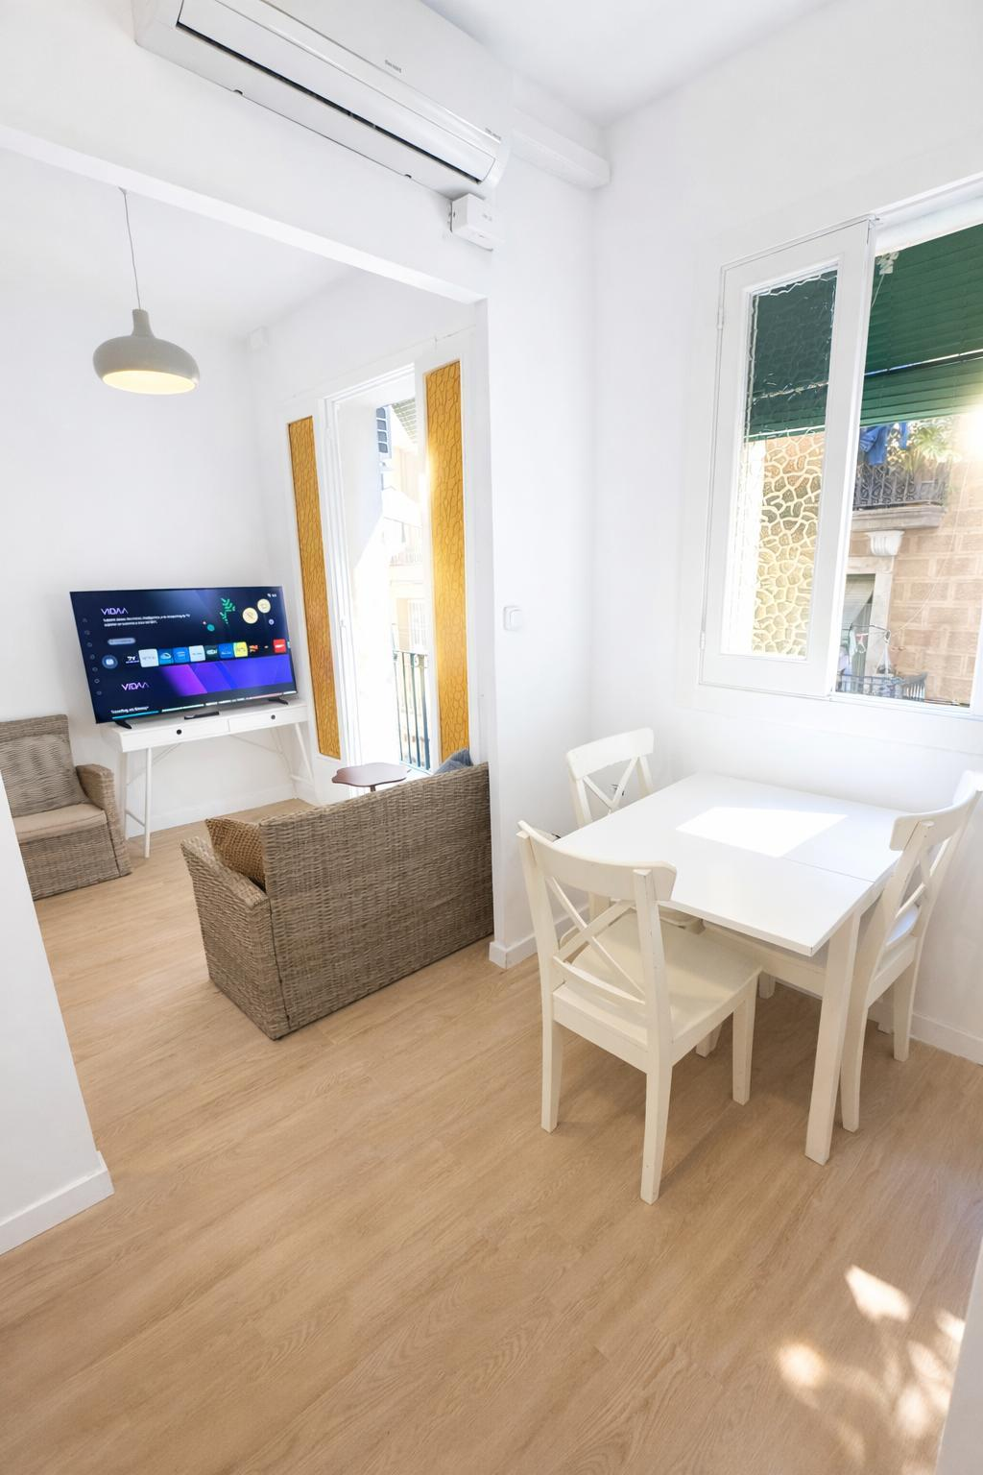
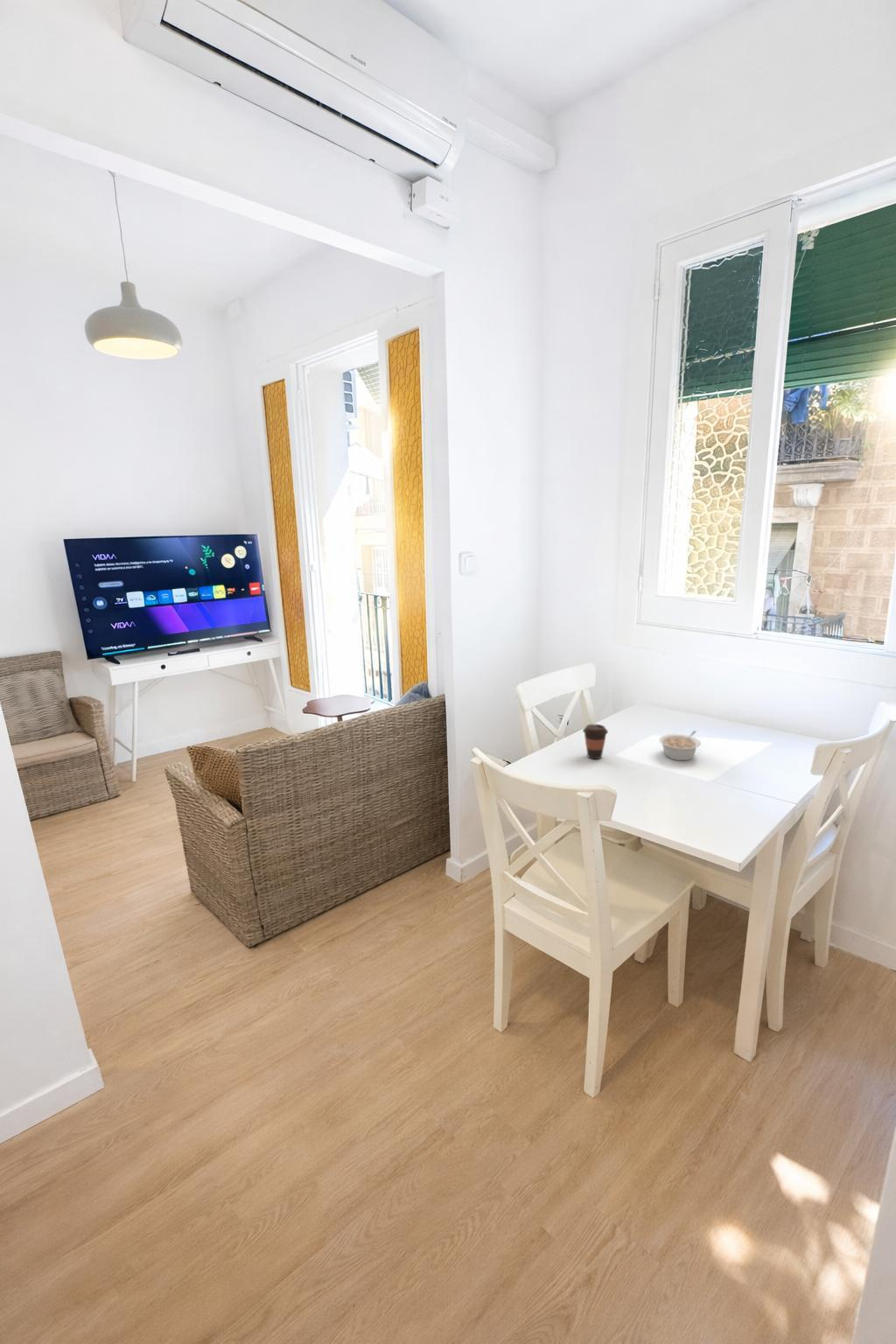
+ coffee cup [582,724,609,760]
+ legume [658,730,702,761]
